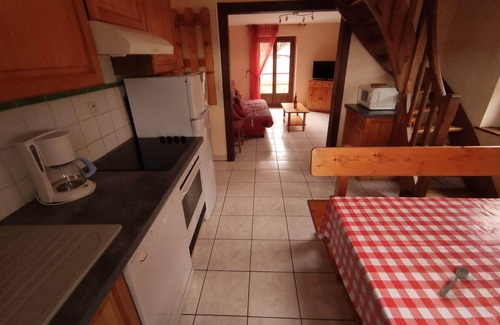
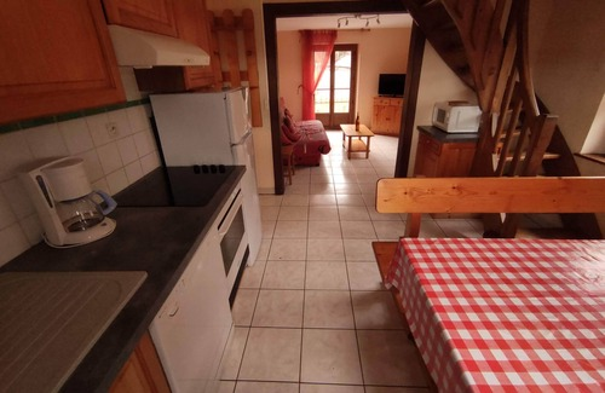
- spoon [439,266,470,298]
